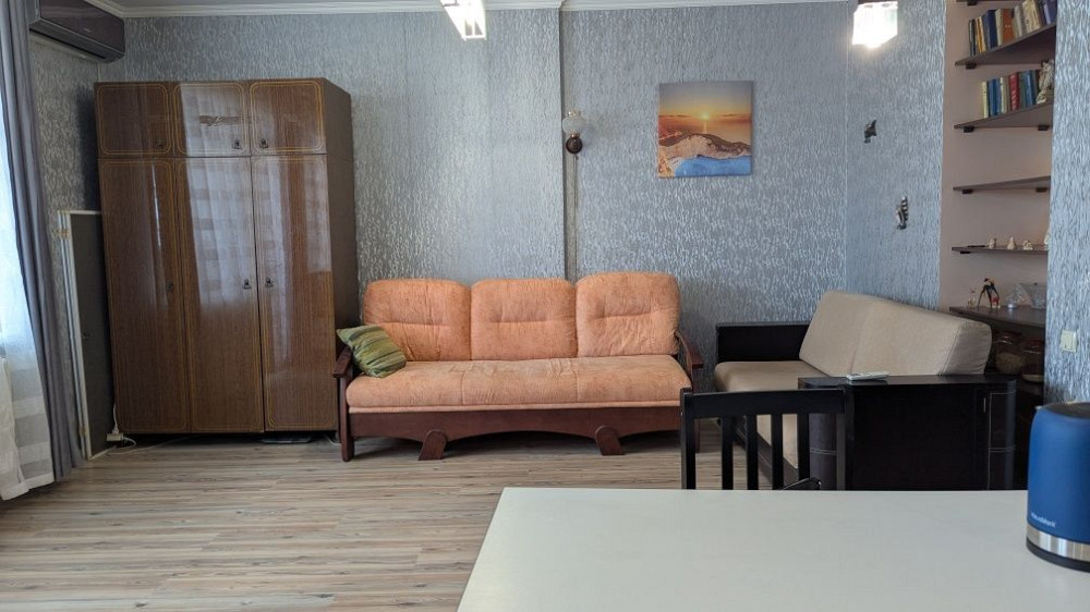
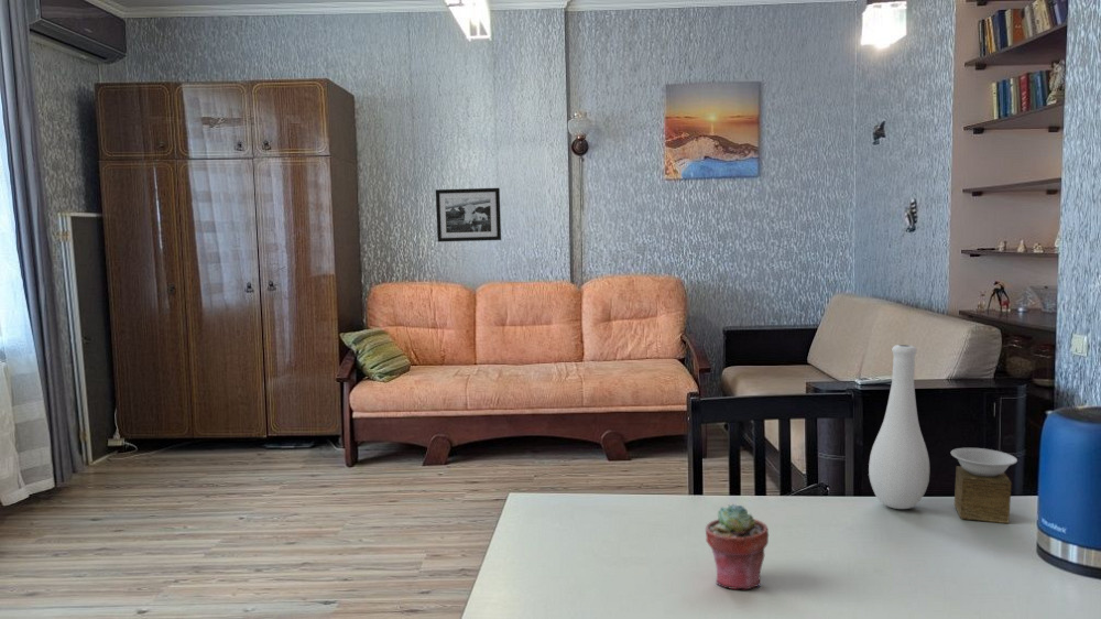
+ vase [868,344,1018,524]
+ potted succulent [705,503,770,590]
+ picture frame [435,187,502,243]
